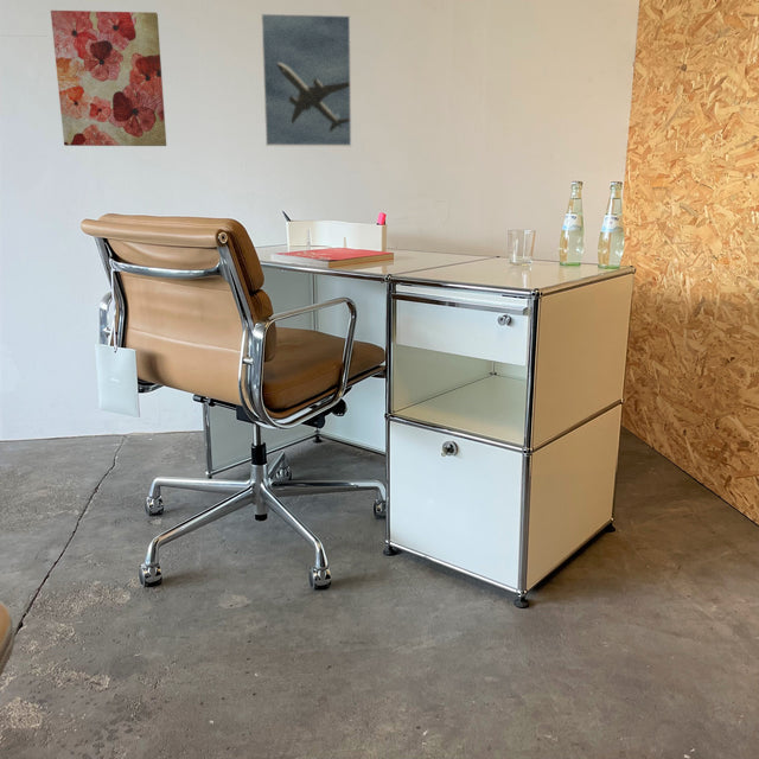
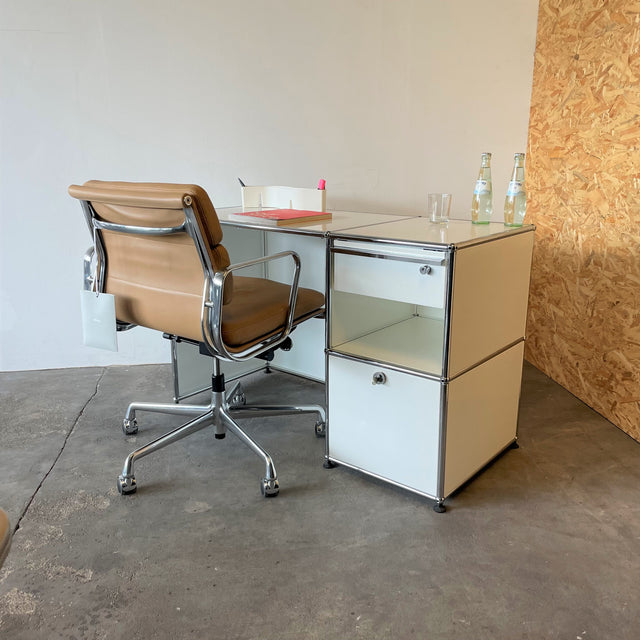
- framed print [260,12,352,147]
- wall art [50,9,167,147]
